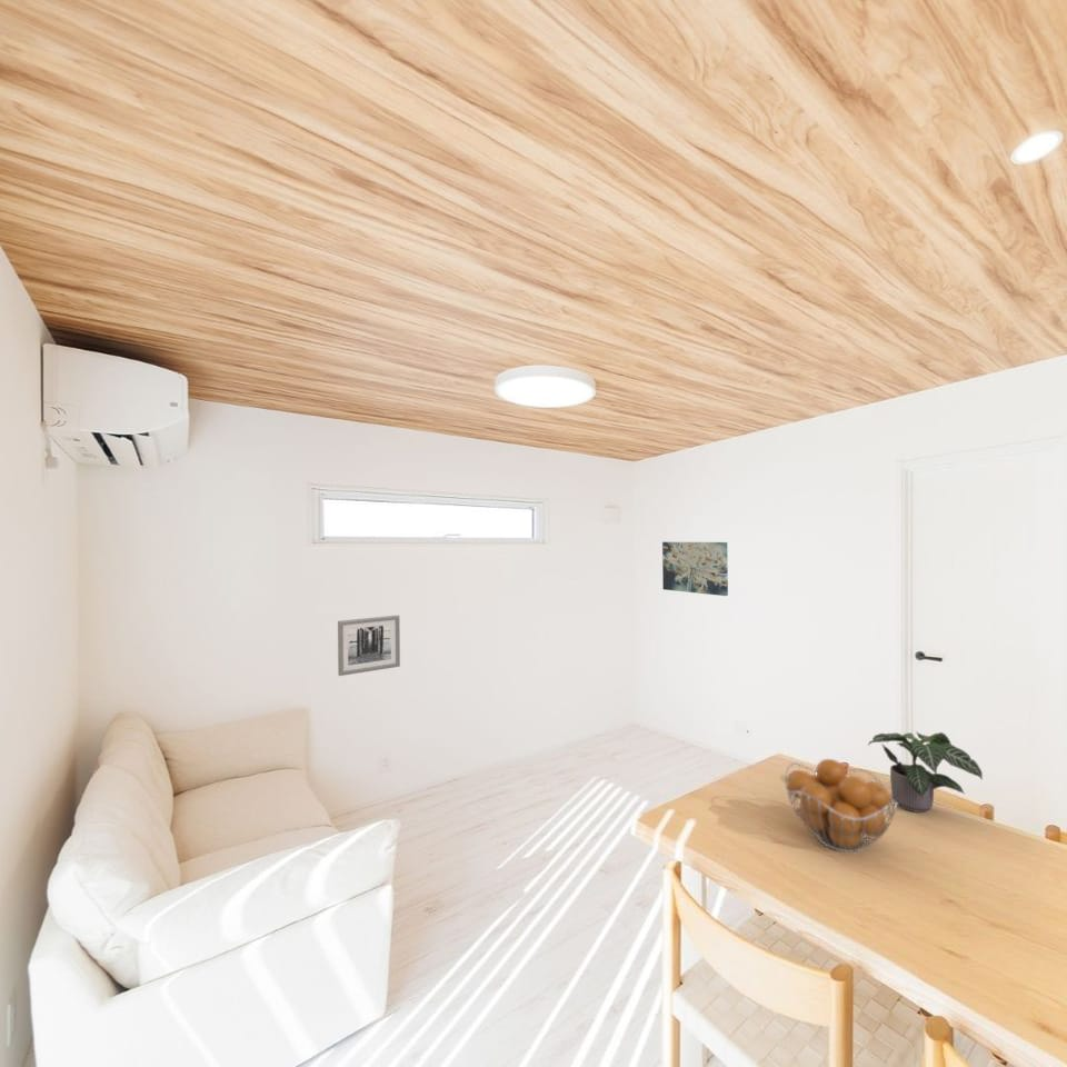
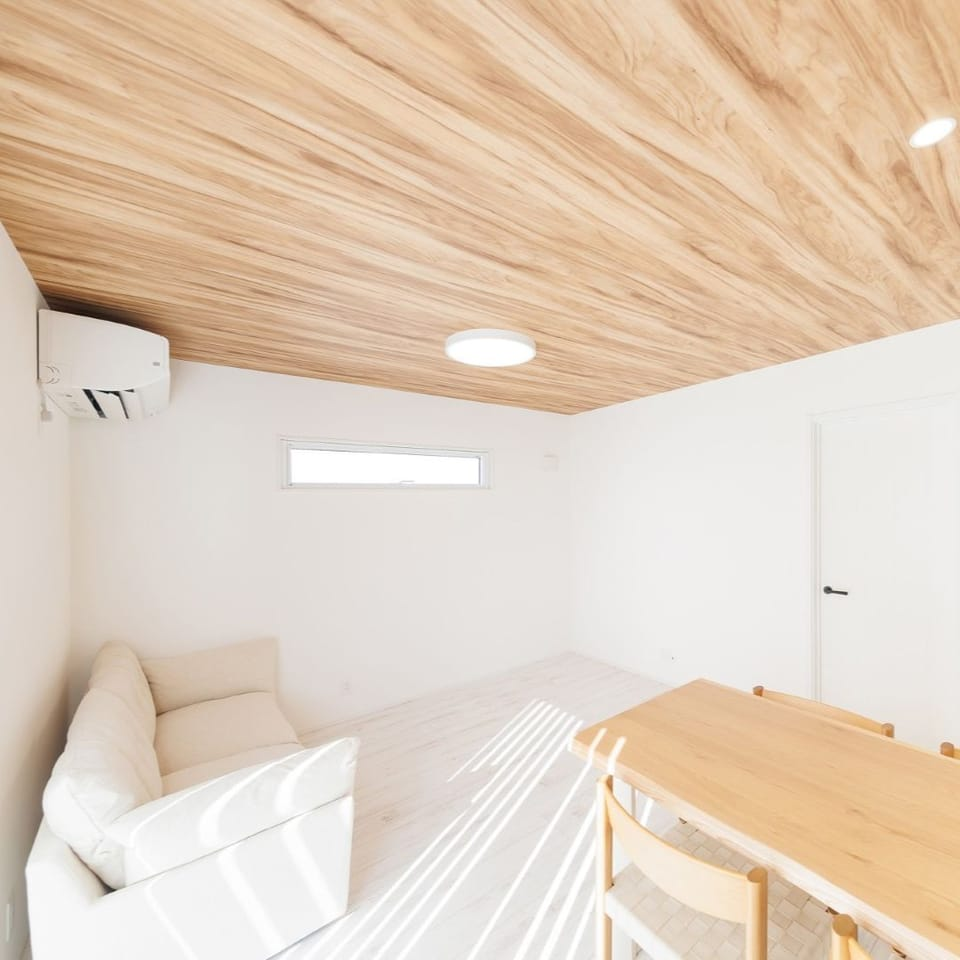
- wall art [337,615,401,677]
- fruit basket [784,758,898,854]
- wall art [661,541,729,597]
- potted plant [867,731,984,814]
